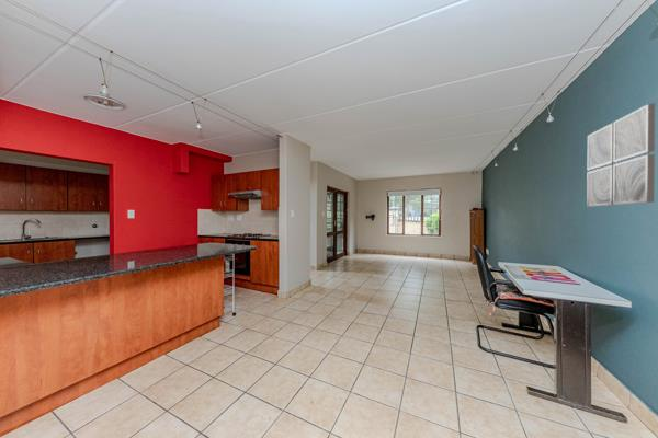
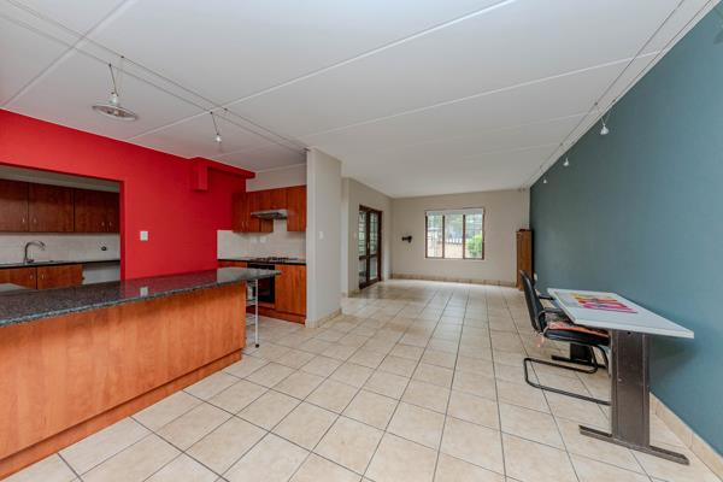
- wall art [586,102,656,208]
